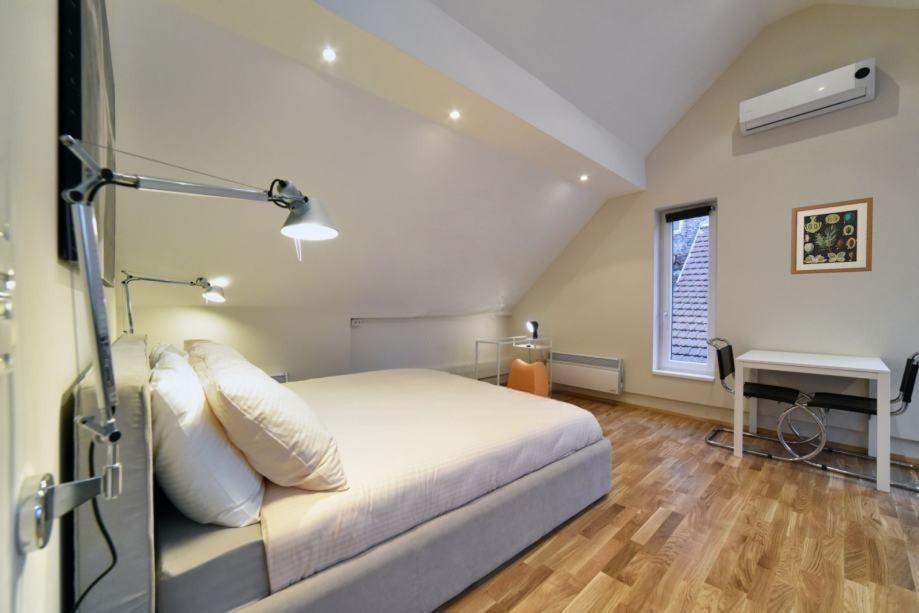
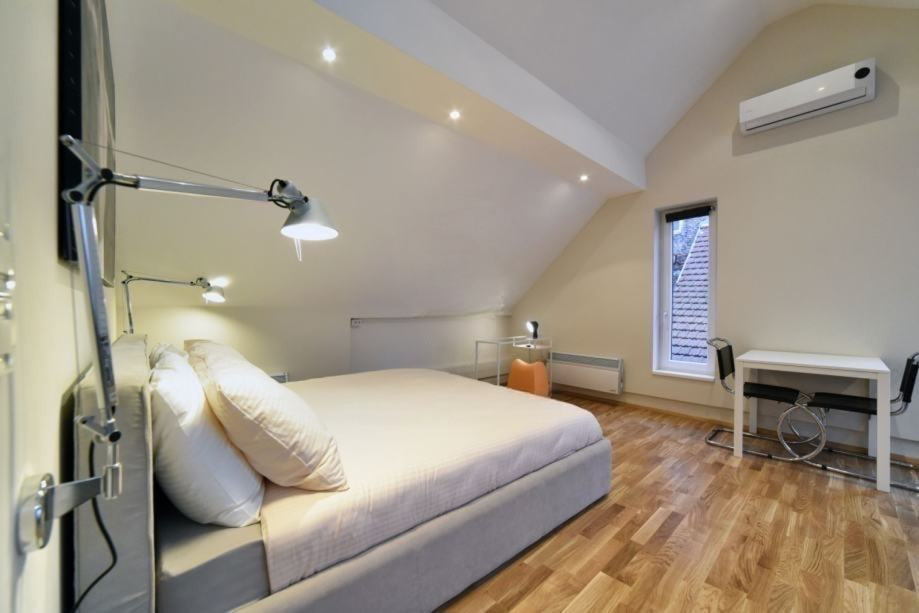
- wall art [790,196,874,275]
